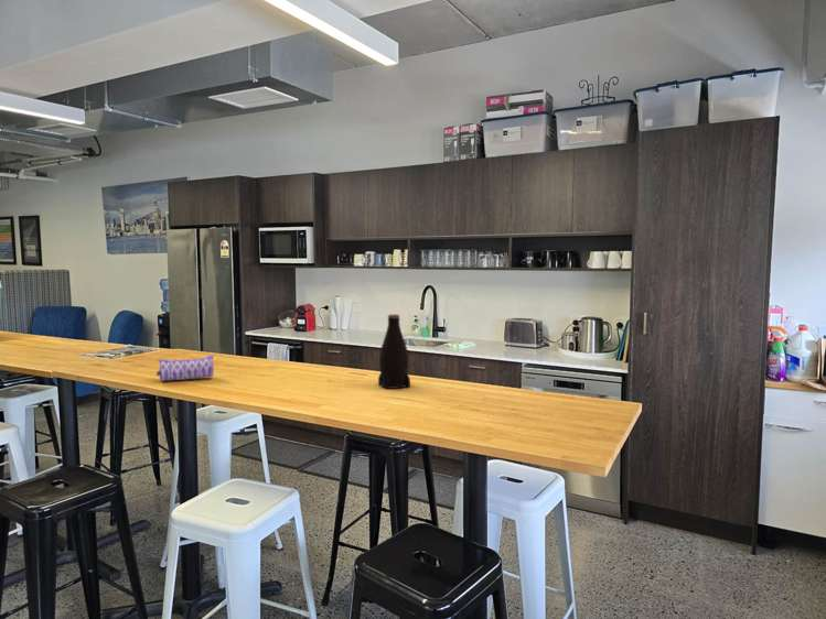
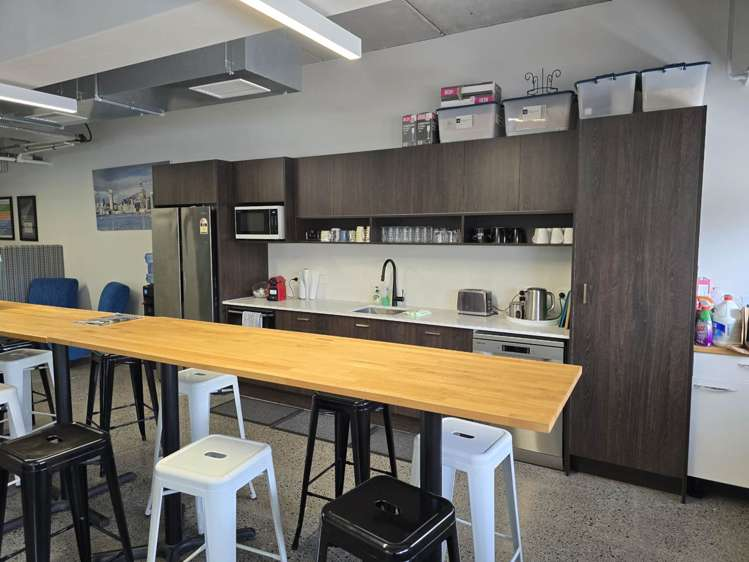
- pencil case [155,354,215,382]
- bottle [377,314,411,390]
